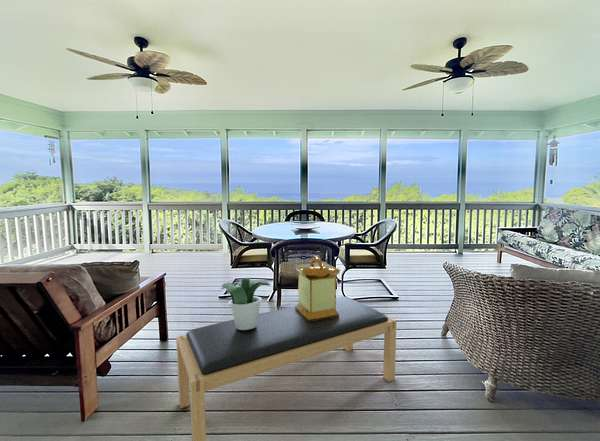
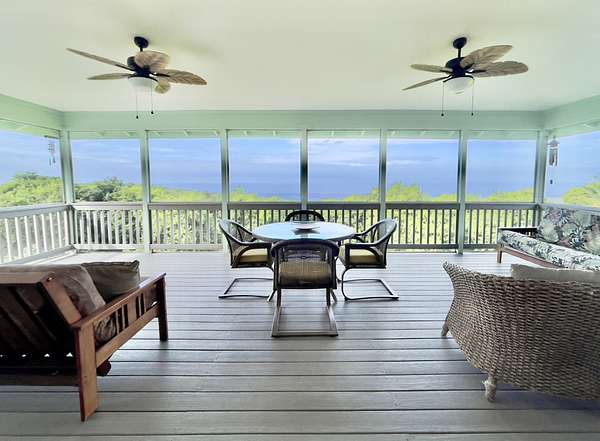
- lantern [294,255,341,322]
- bench [175,296,397,441]
- potted plant [220,277,271,330]
